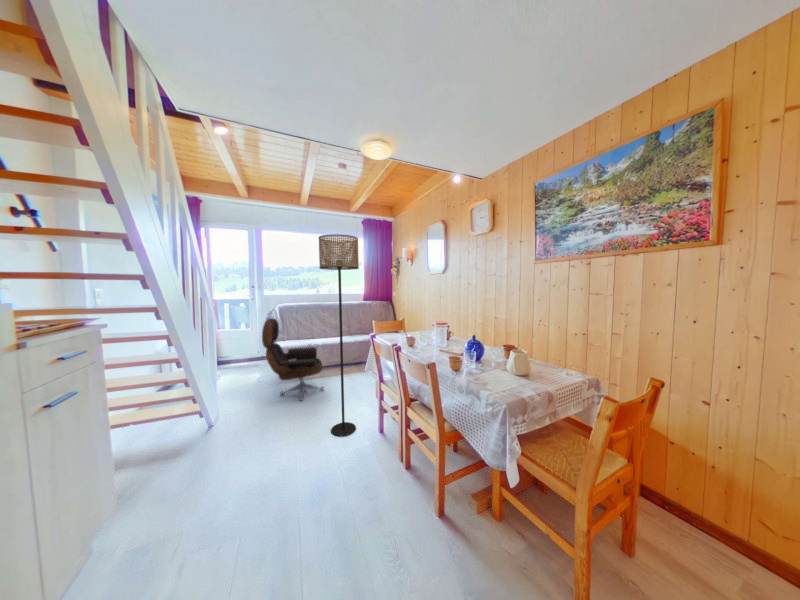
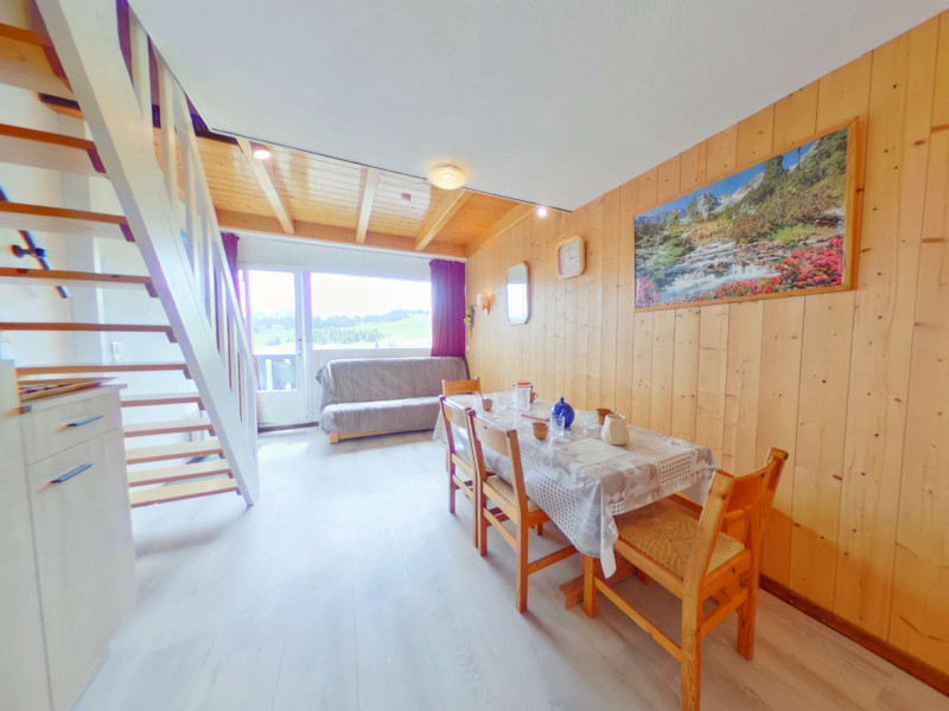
- floor lamp [318,234,360,437]
- lounge chair [261,317,325,402]
